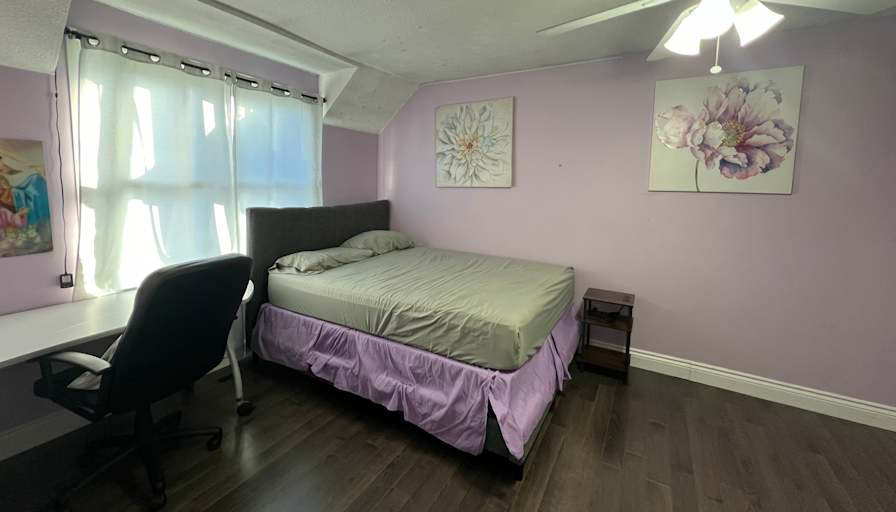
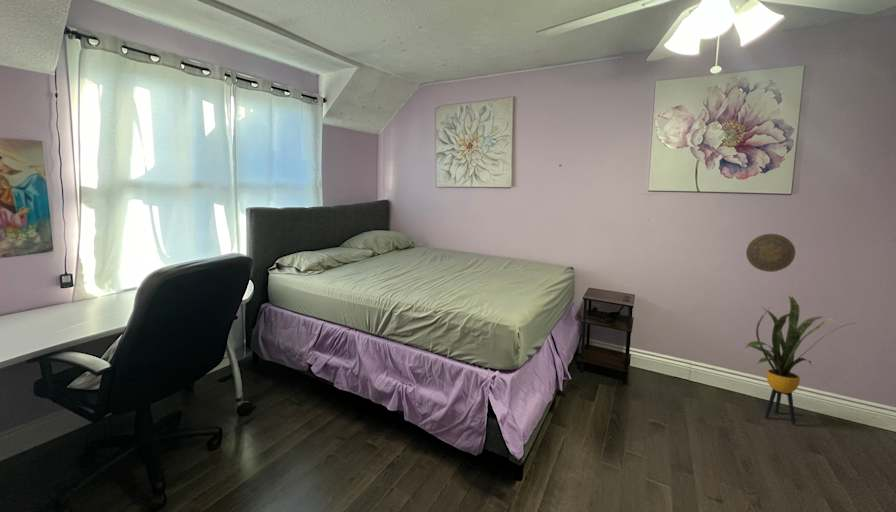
+ decorative plate [745,233,796,273]
+ house plant [743,295,856,425]
